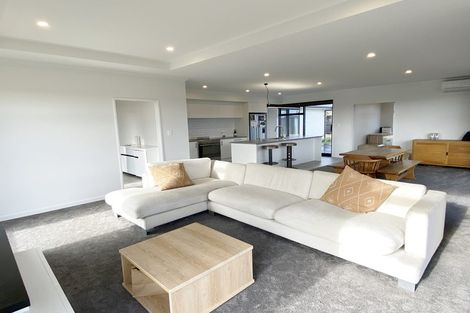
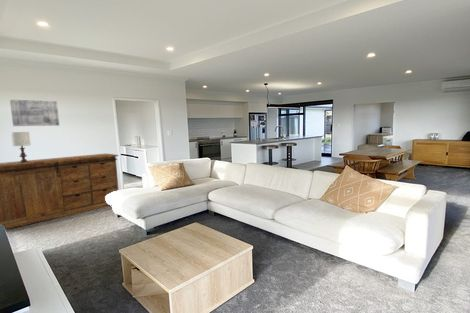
+ lamp [10,131,32,163]
+ sideboard [0,153,120,230]
+ wall art [9,99,60,127]
